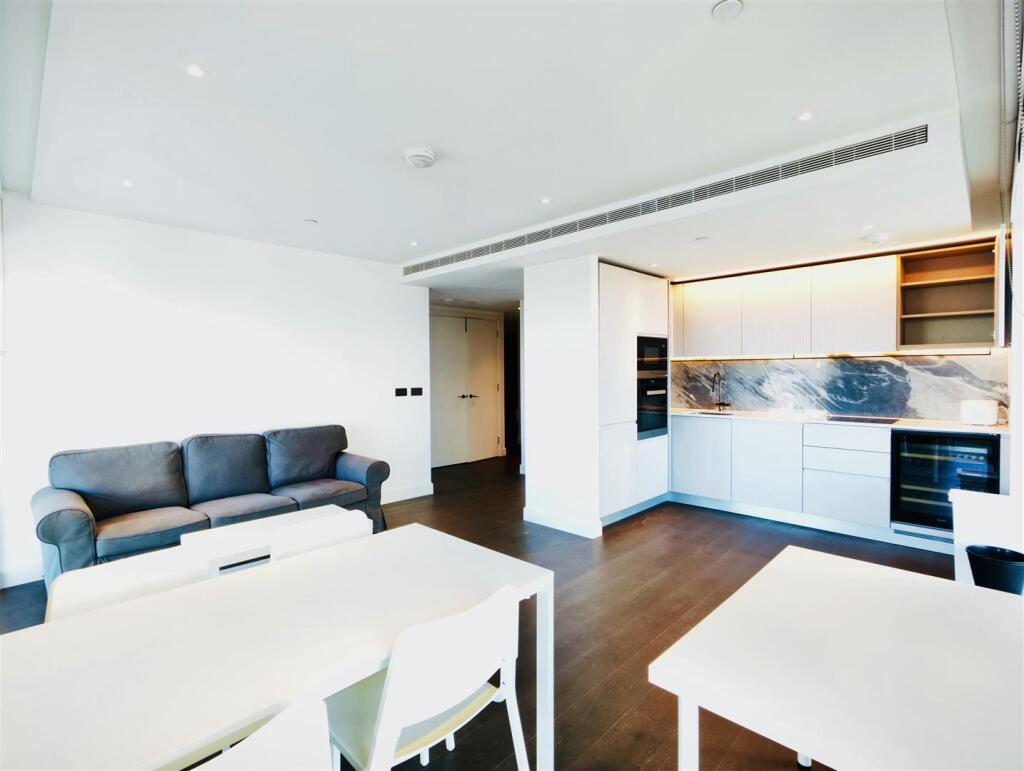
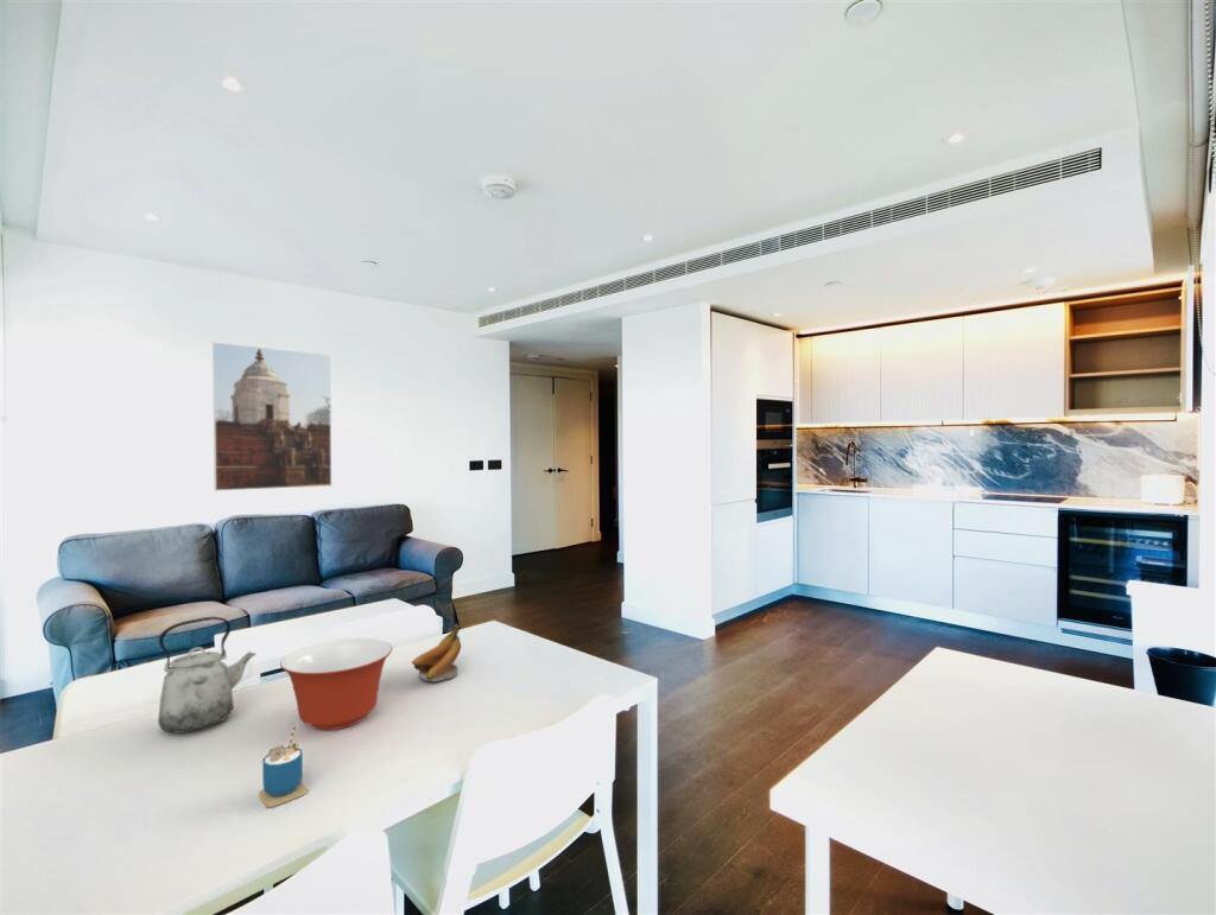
+ mixing bowl [279,637,393,731]
+ banana [410,622,462,684]
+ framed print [211,342,332,493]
+ kettle [157,616,258,735]
+ cup [258,723,309,808]
